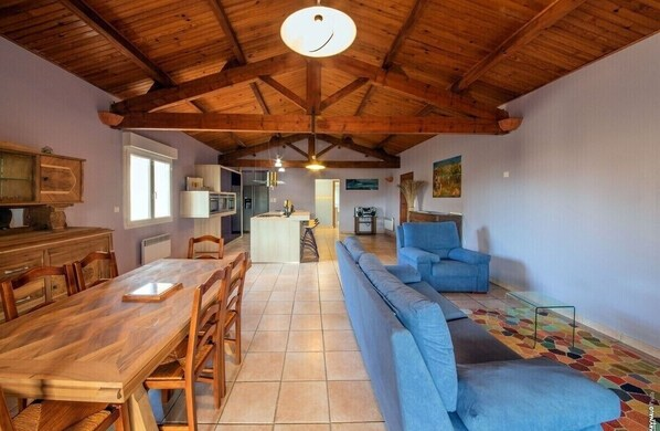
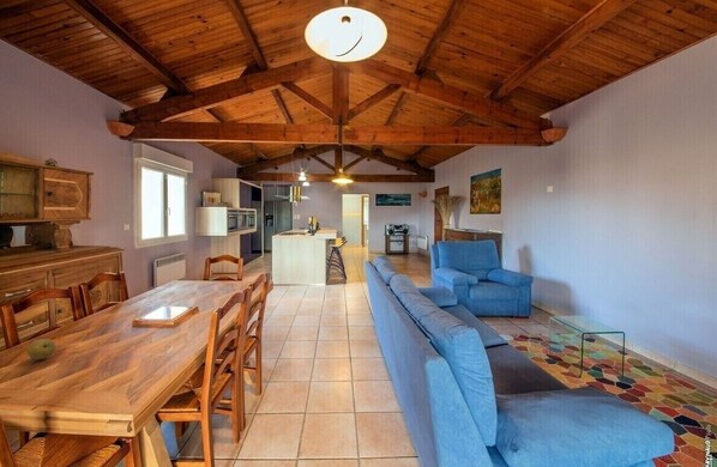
+ fruit [25,338,56,360]
